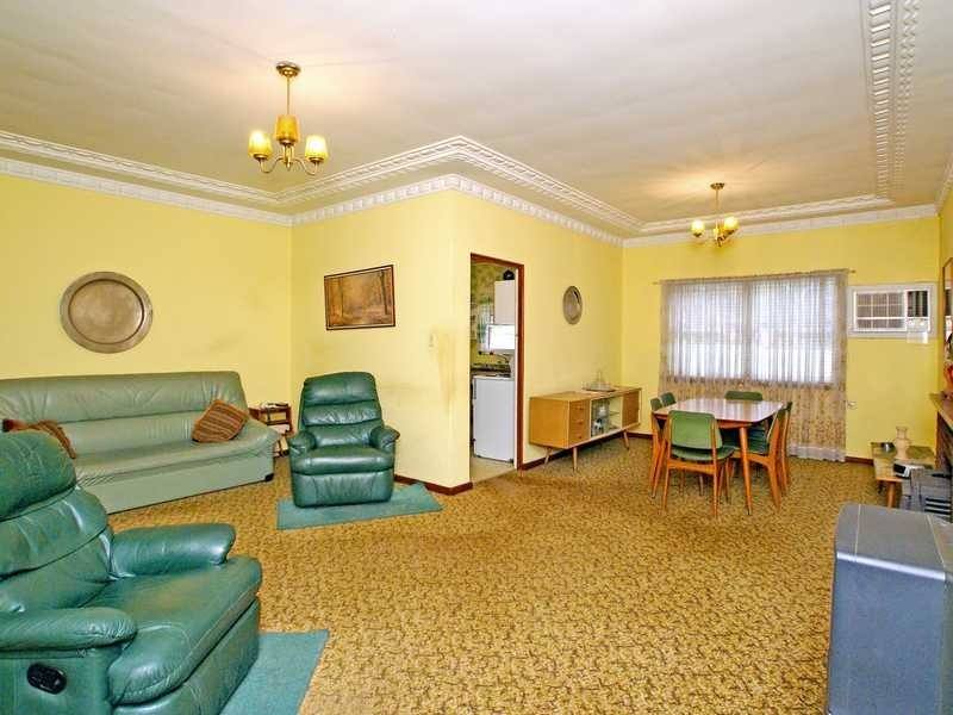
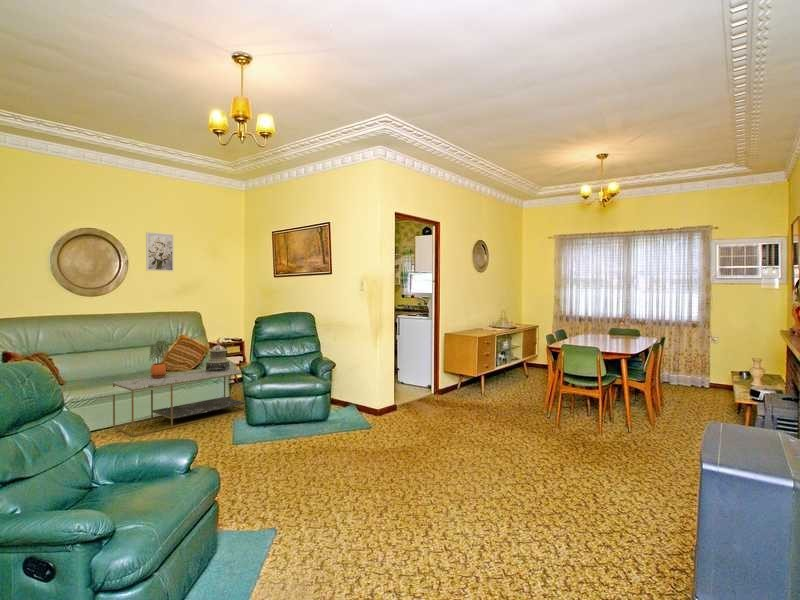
+ wall art [145,231,175,272]
+ decorative urn [205,339,231,372]
+ coffee table [112,367,246,437]
+ potted plant [148,340,171,378]
